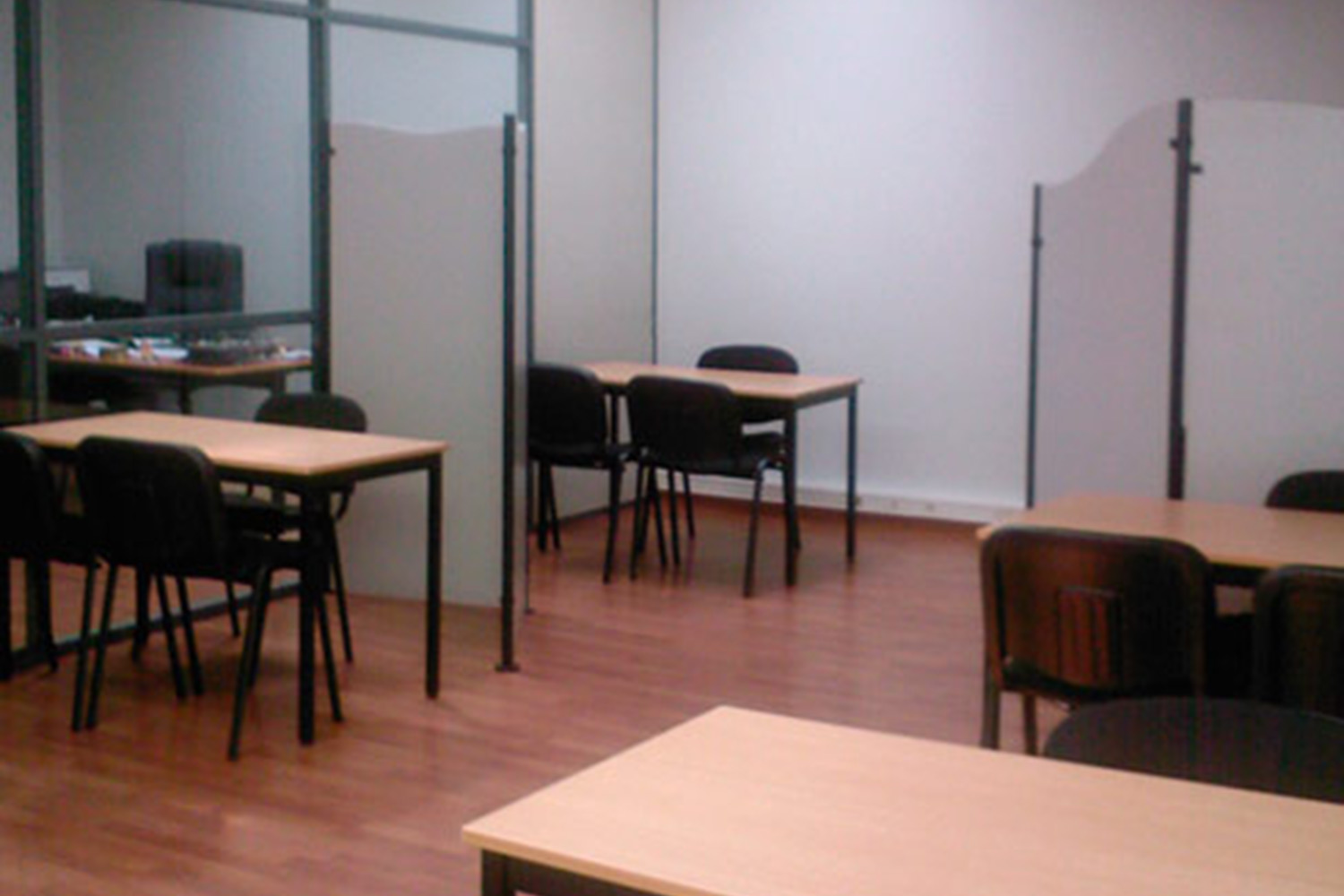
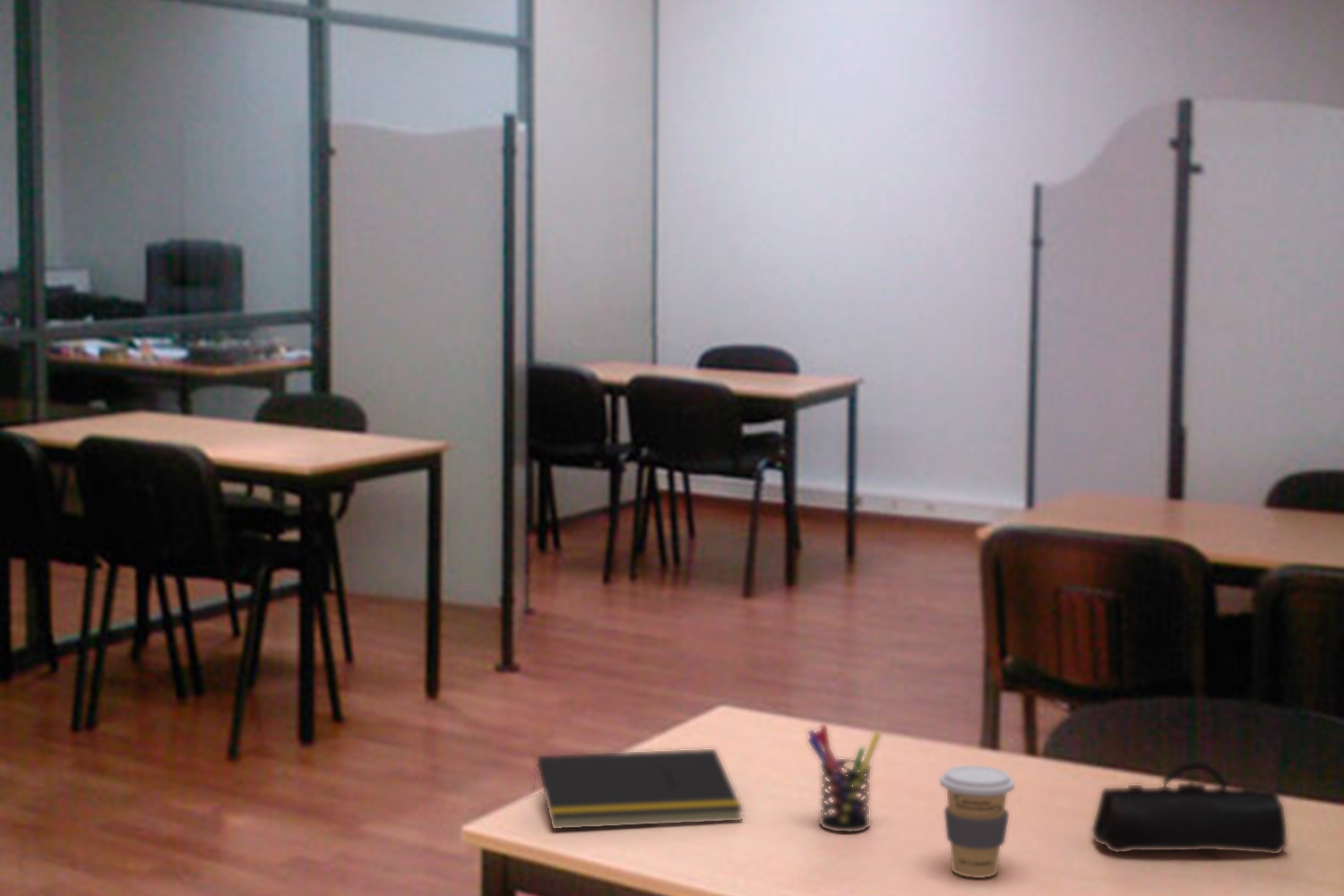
+ coffee cup [939,764,1015,879]
+ pencil case [1091,760,1288,855]
+ pen holder [806,723,882,832]
+ notepad [531,748,744,830]
